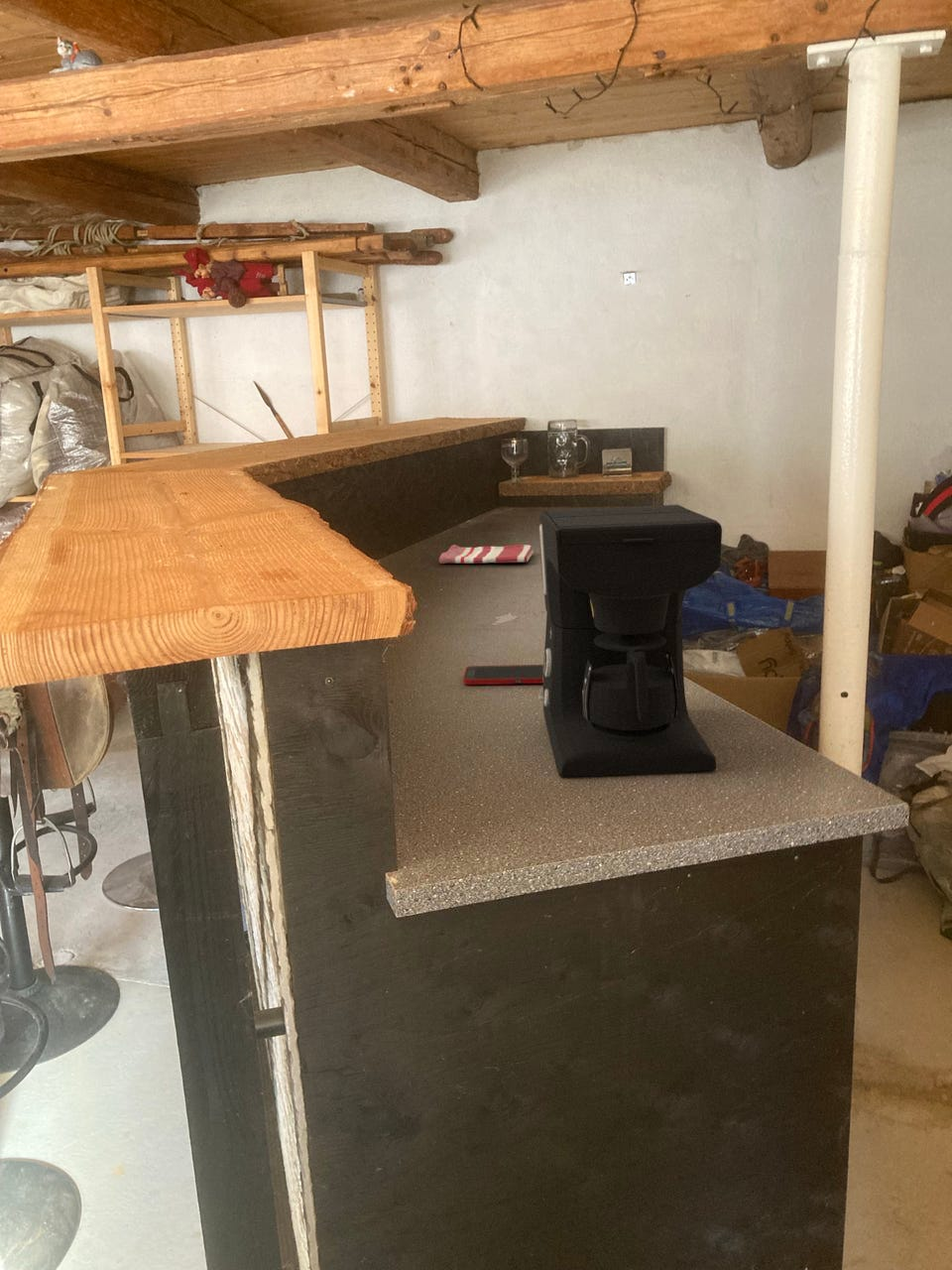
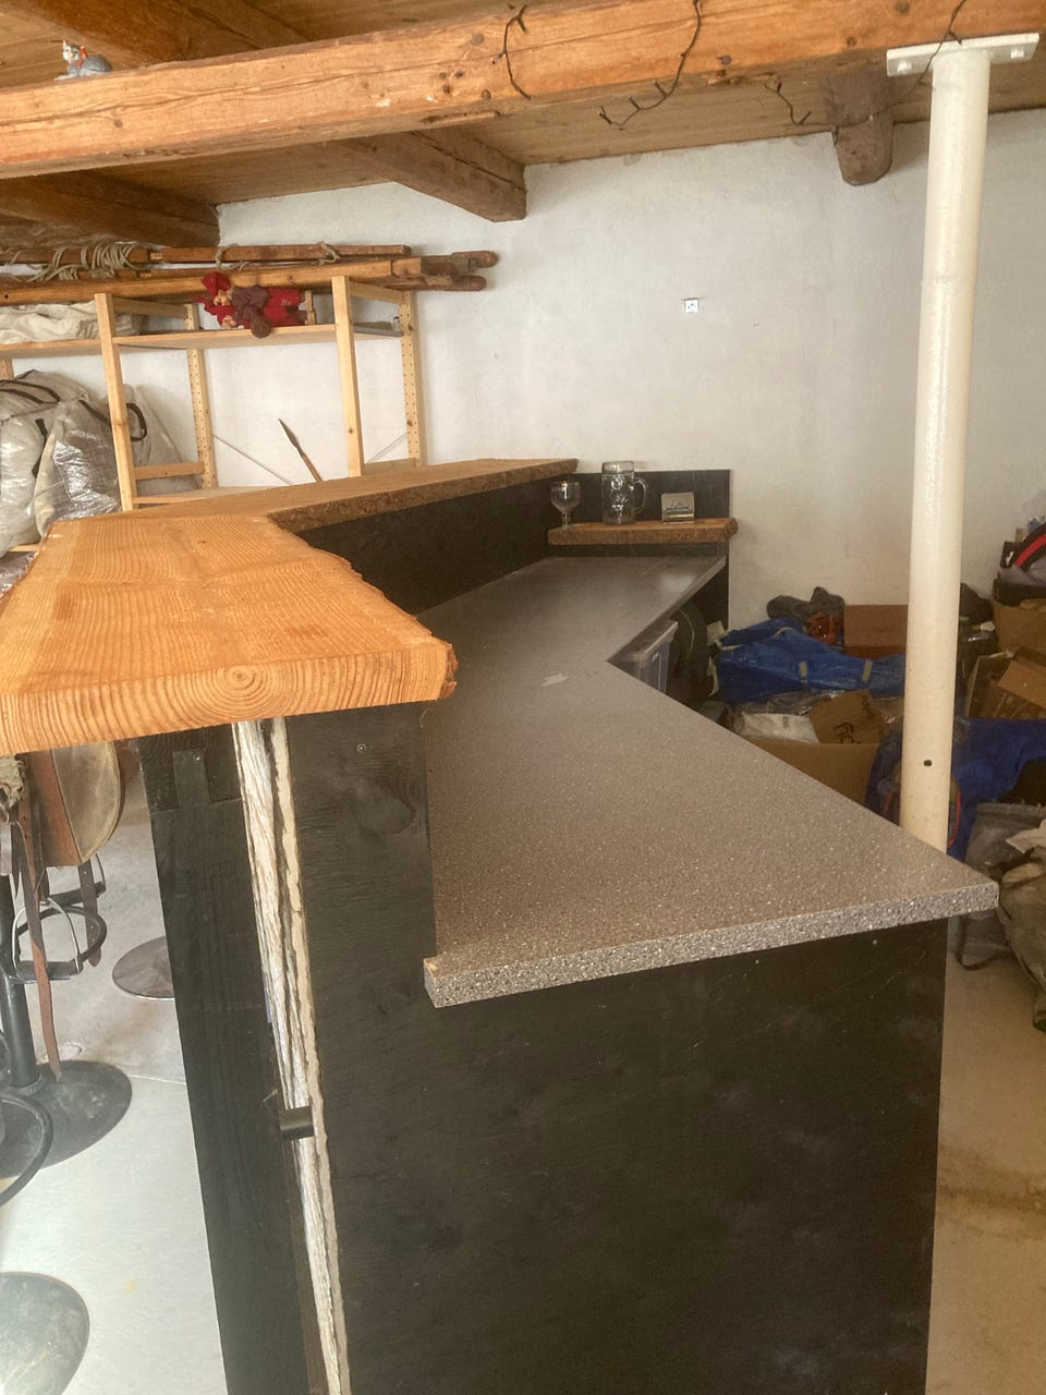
- coffee maker [537,504,723,777]
- cell phone [462,664,543,686]
- dish towel [438,544,535,565]
